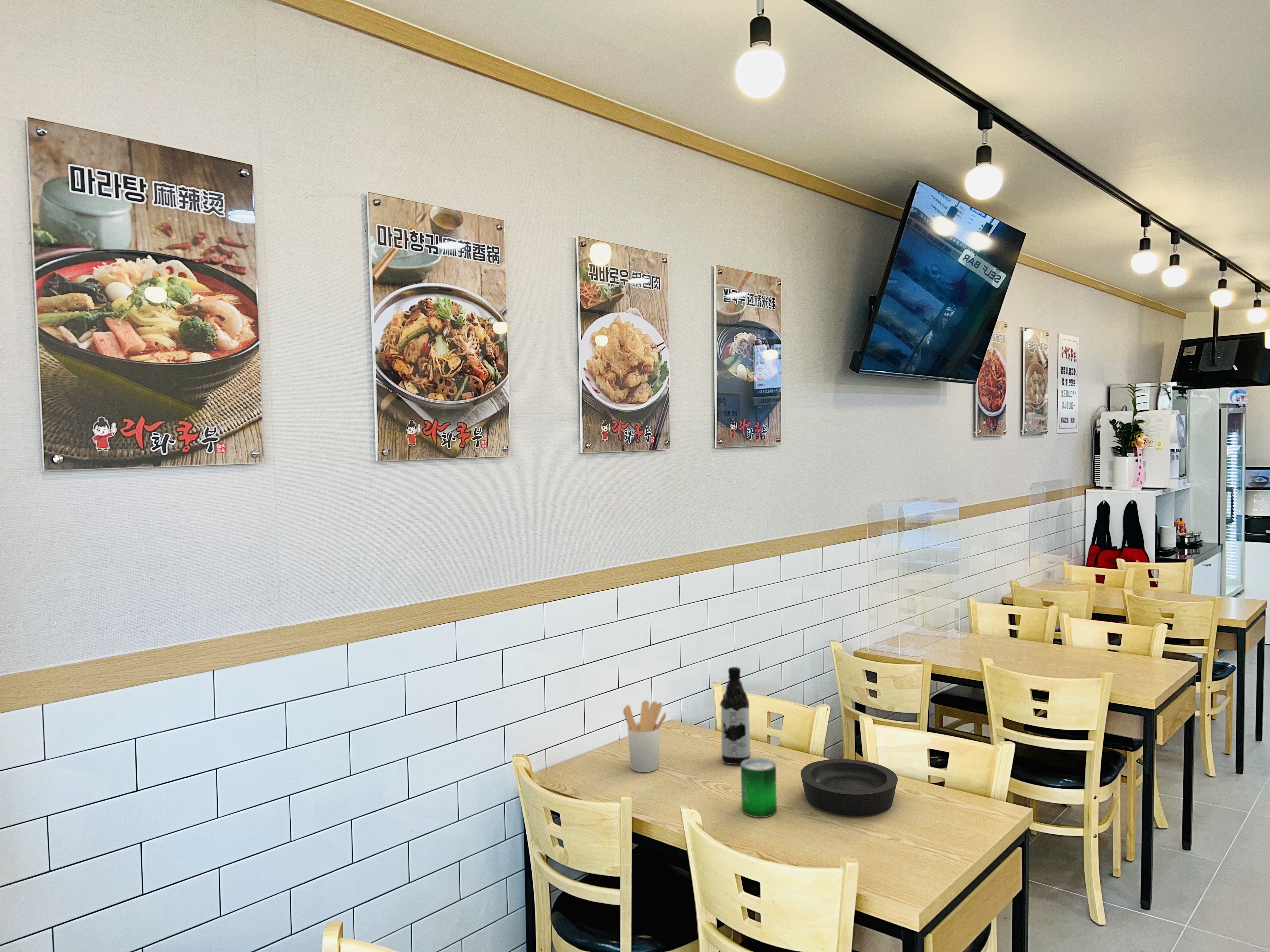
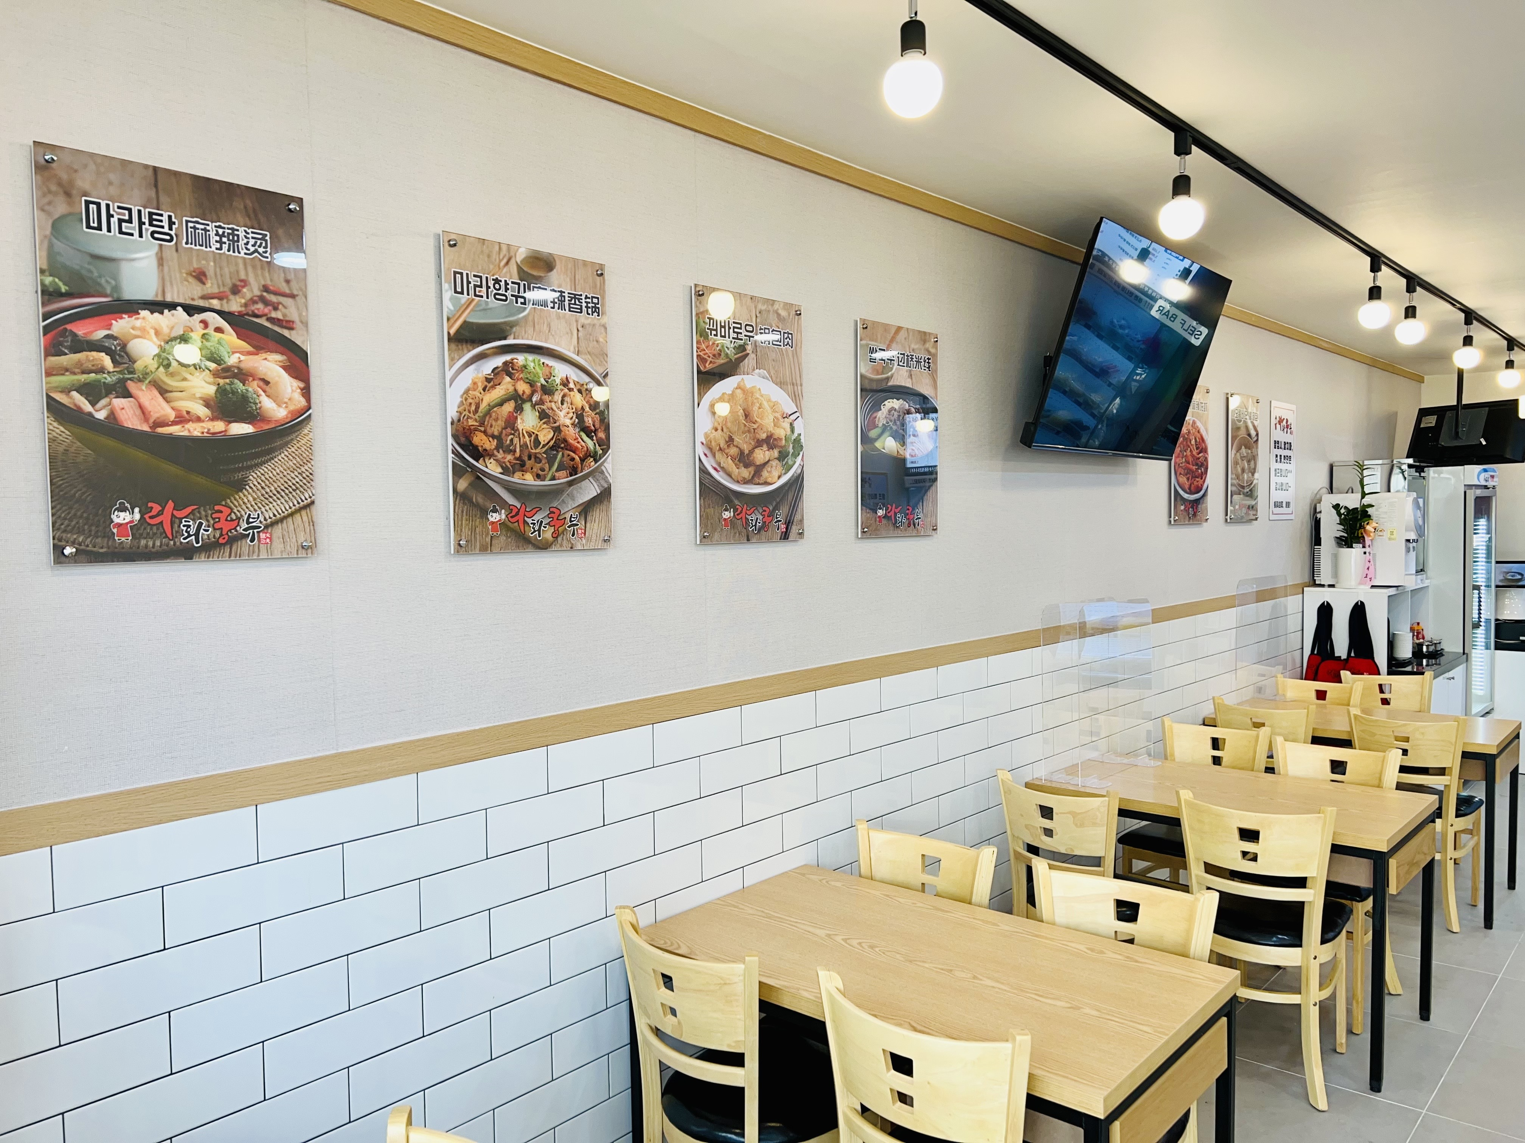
- utensil holder [623,700,667,773]
- beverage can [741,758,777,818]
- water bottle [720,667,751,765]
- bowl [800,759,898,816]
